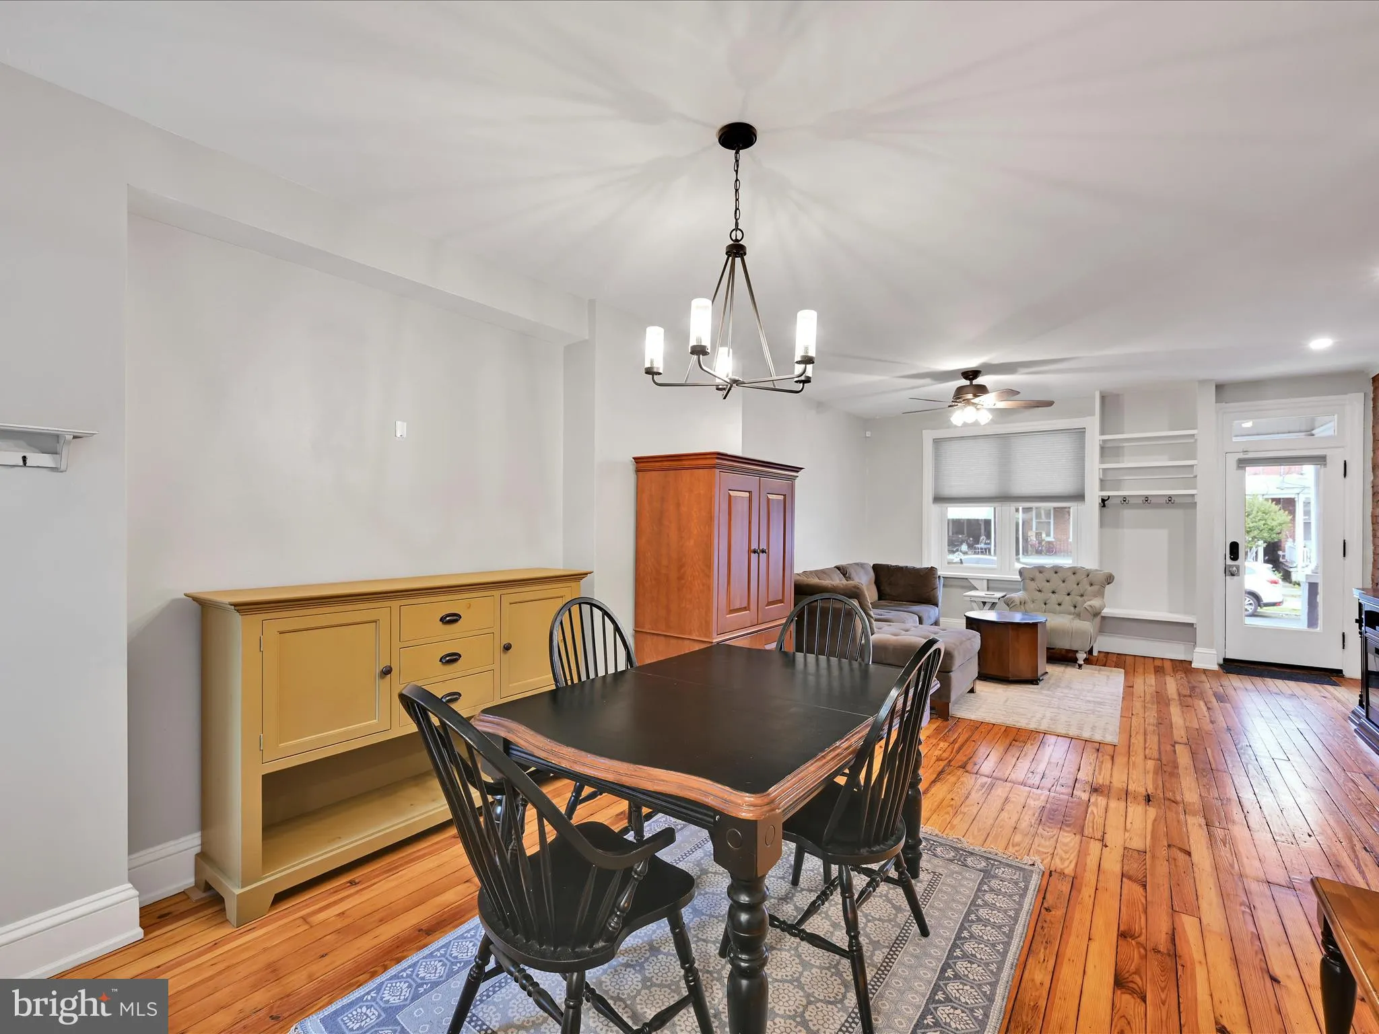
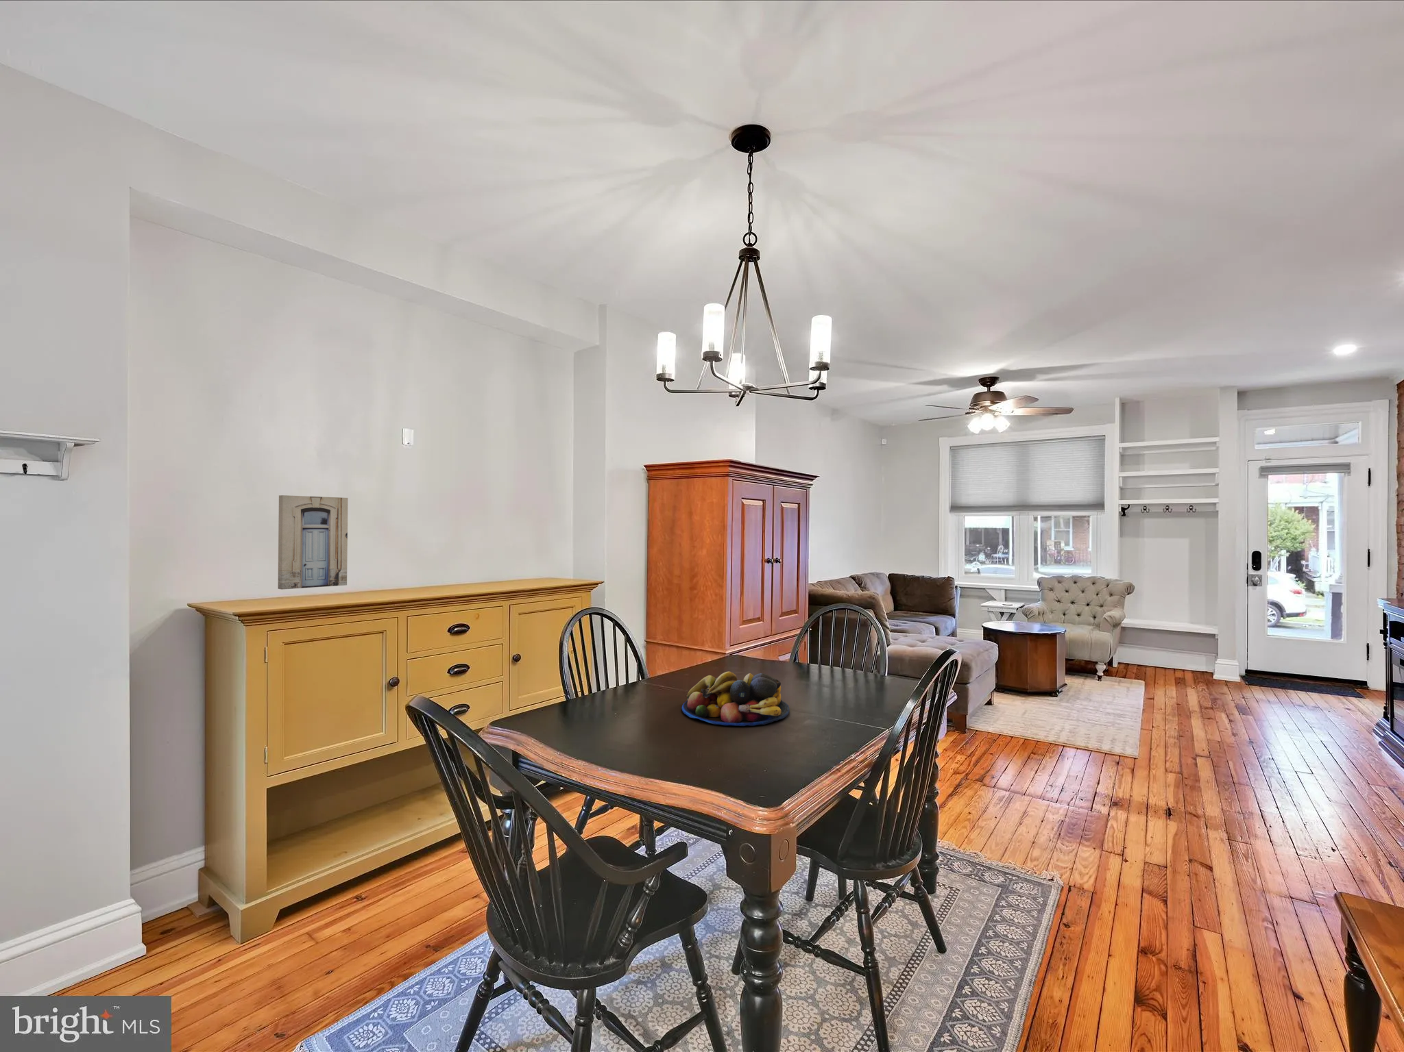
+ wall art [277,494,348,590]
+ fruit bowl [681,671,790,727]
